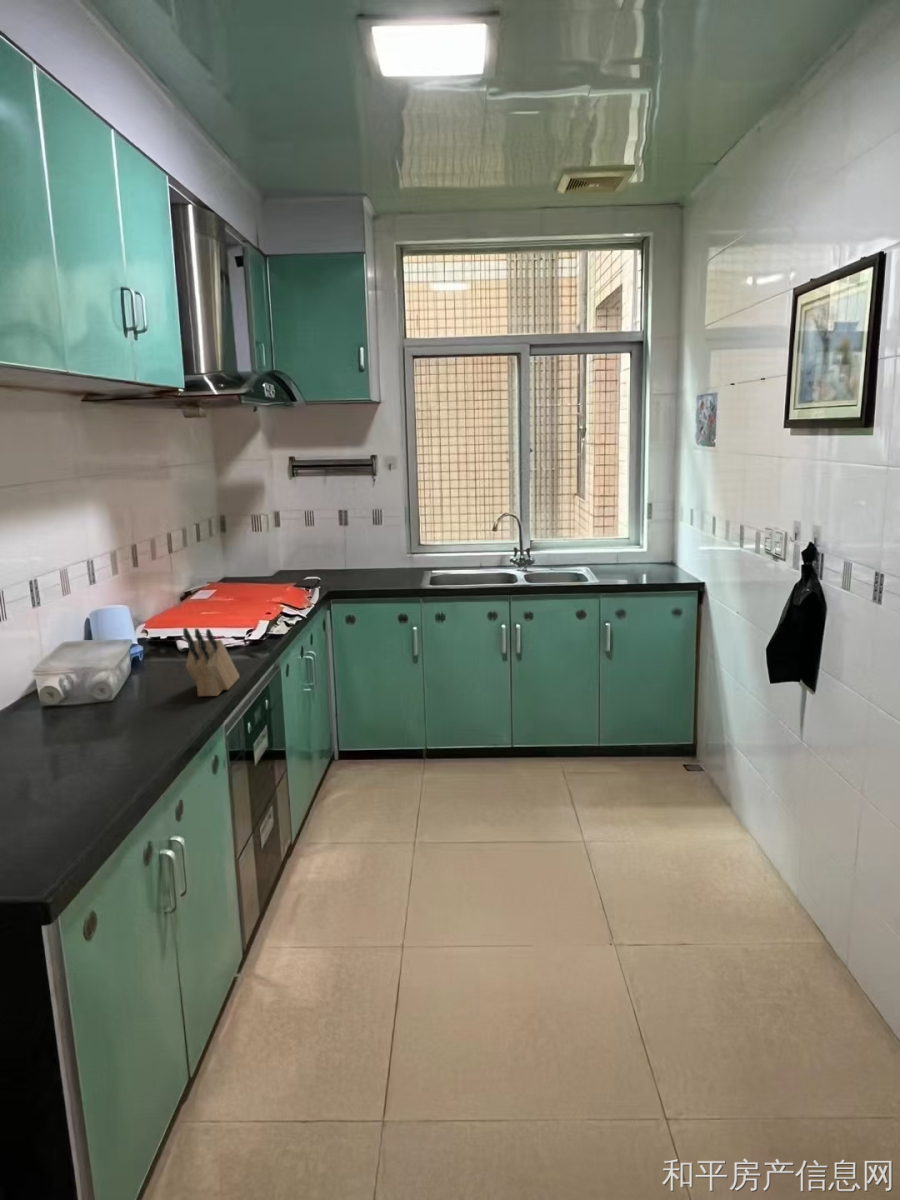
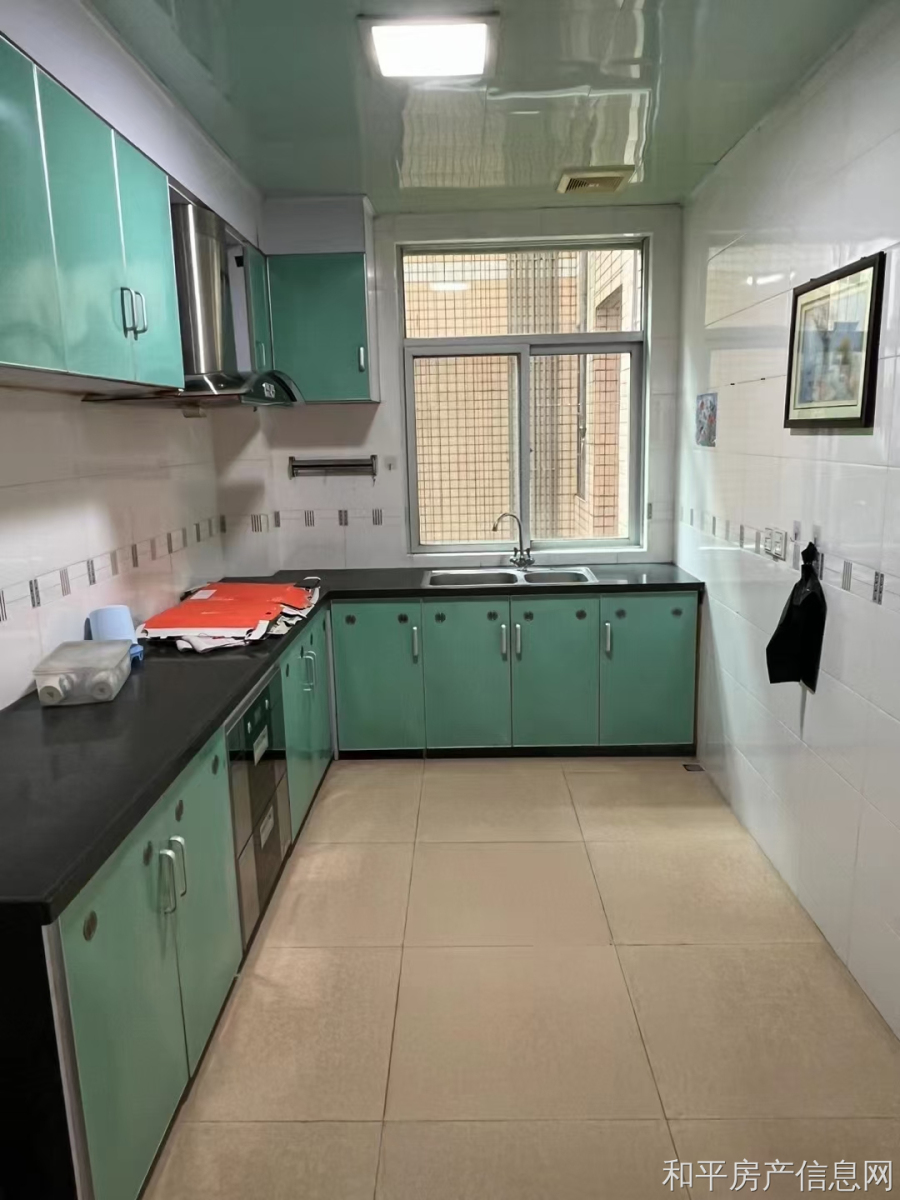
- knife block [182,627,240,697]
